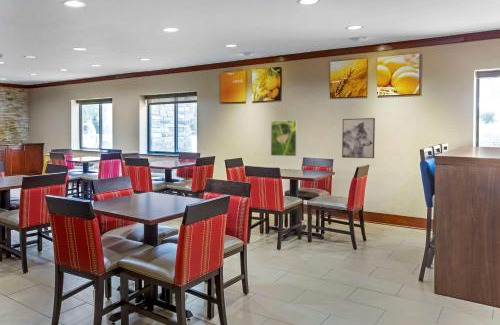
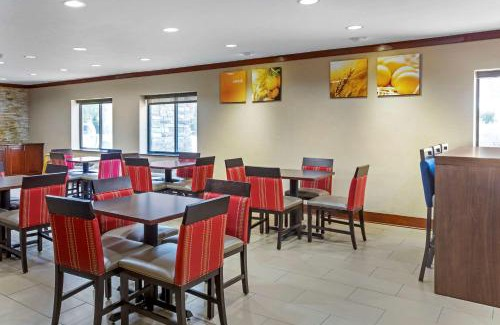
- wall art [341,117,376,159]
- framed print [270,119,298,157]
